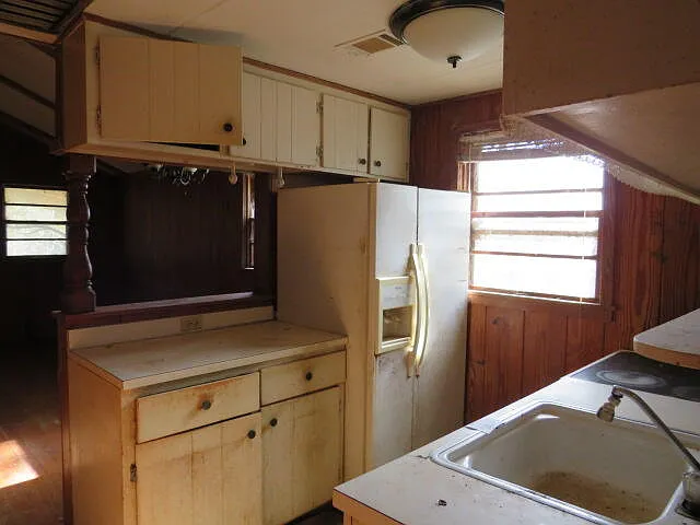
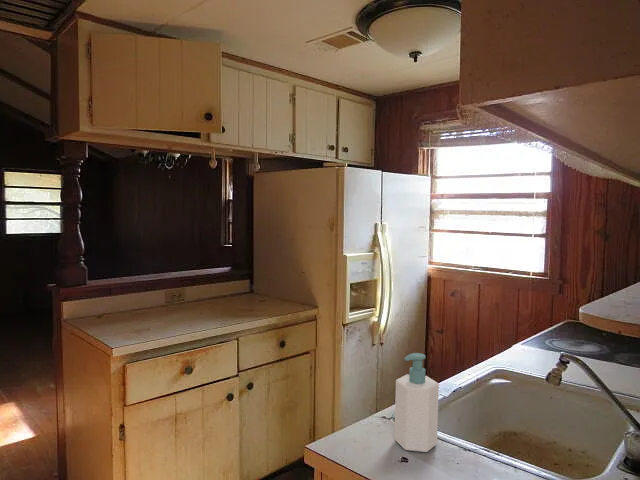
+ soap bottle [393,352,440,453]
